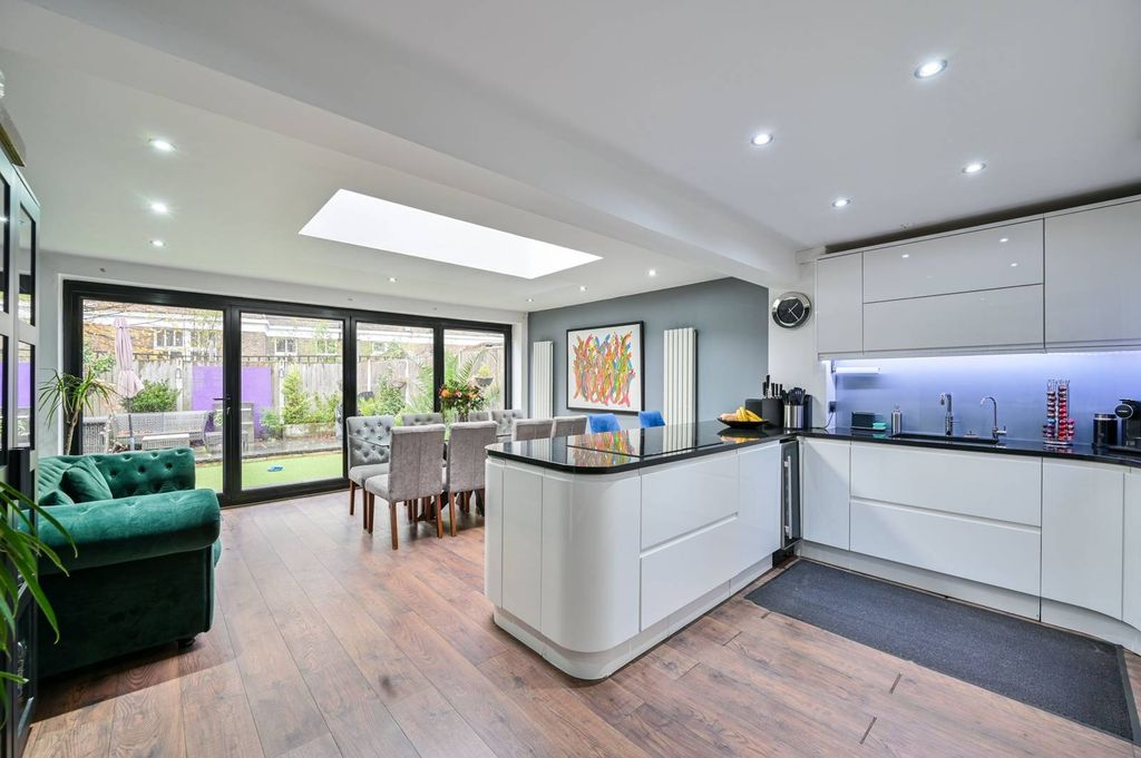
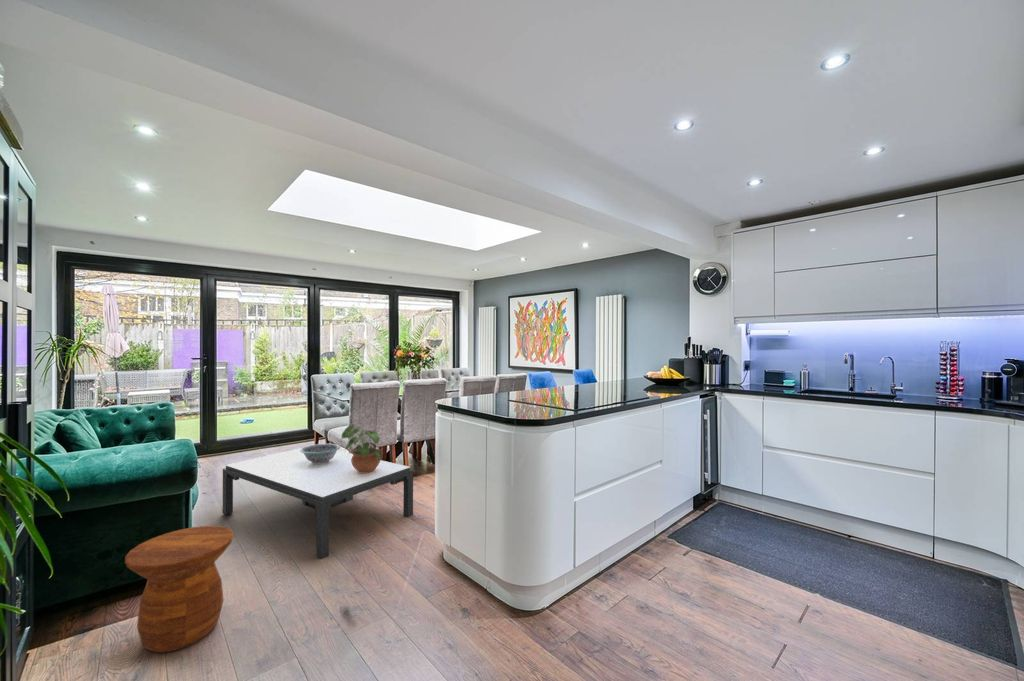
+ potted plant [341,422,382,473]
+ coffee table [222,447,414,559]
+ side table [124,525,235,653]
+ decorative bowl [300,443,342,464]
